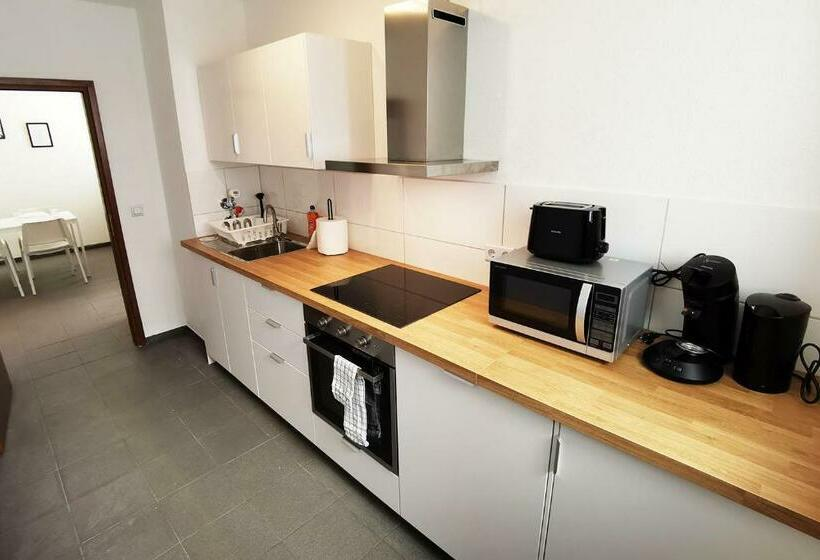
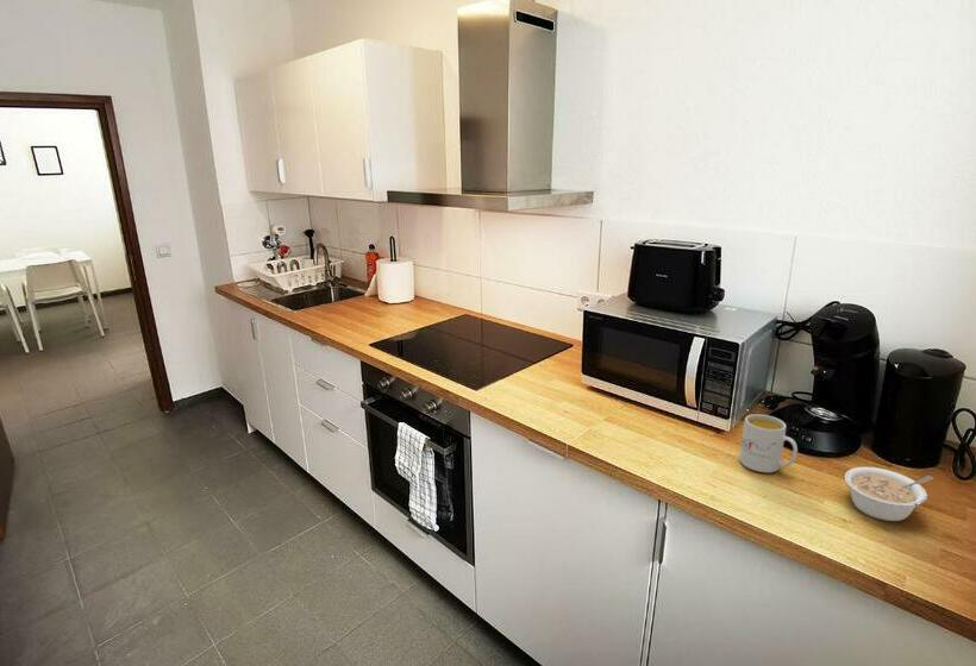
+ mug [738,413,799,473]
+ legume [844,466,934,522]
